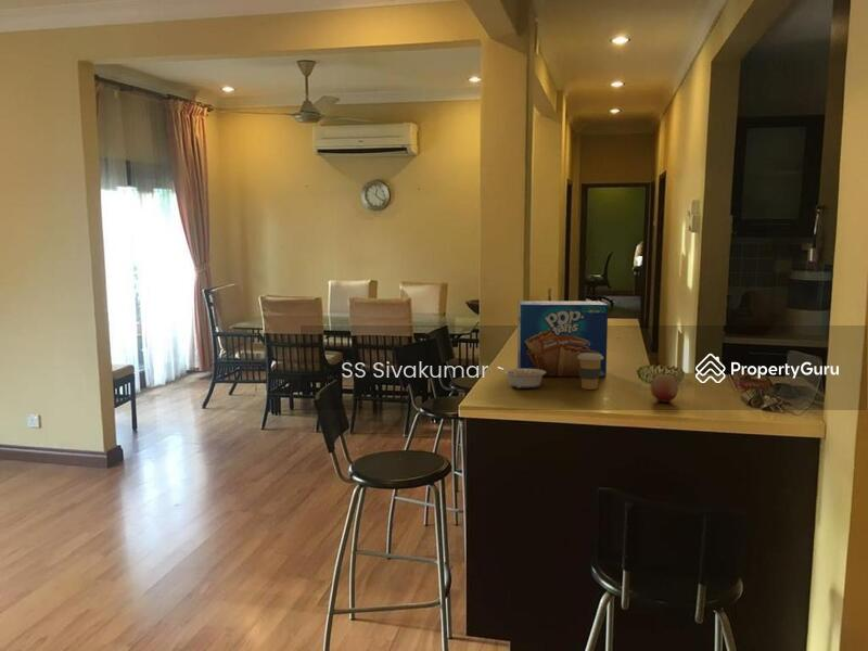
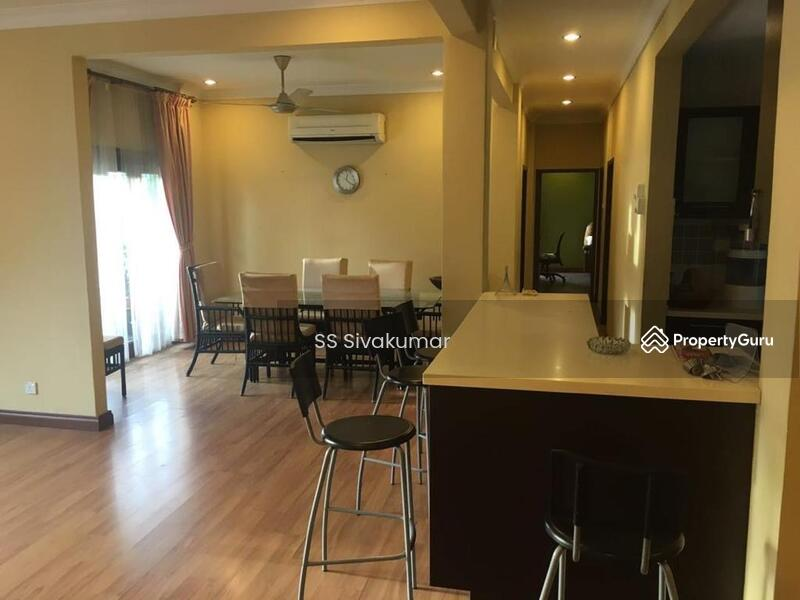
- toaster pastry box [516,301,609,378]
- fruit [650,374,679,404]
- coffee cup [577,353,603,391]
- legume [496,366,546,390]
